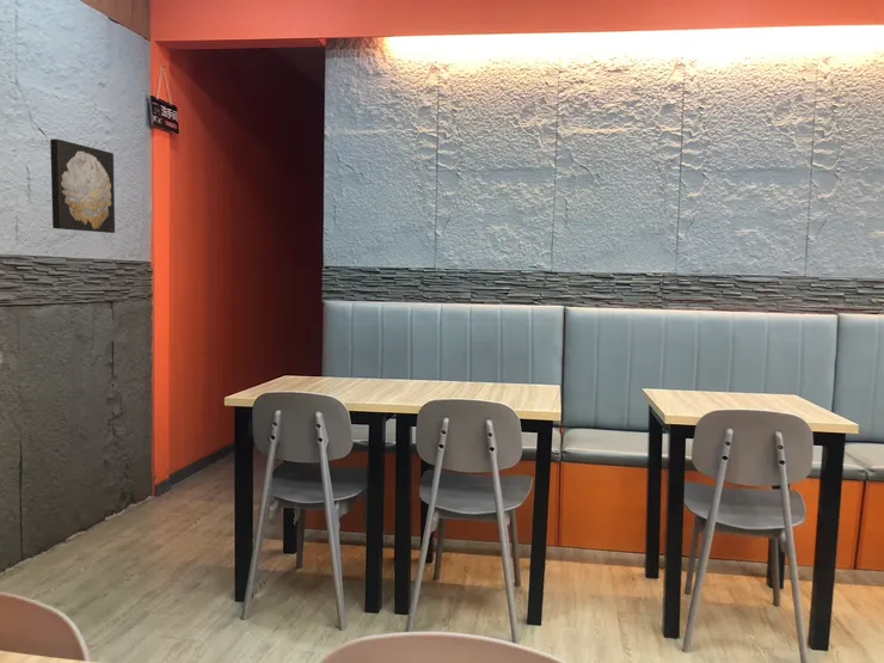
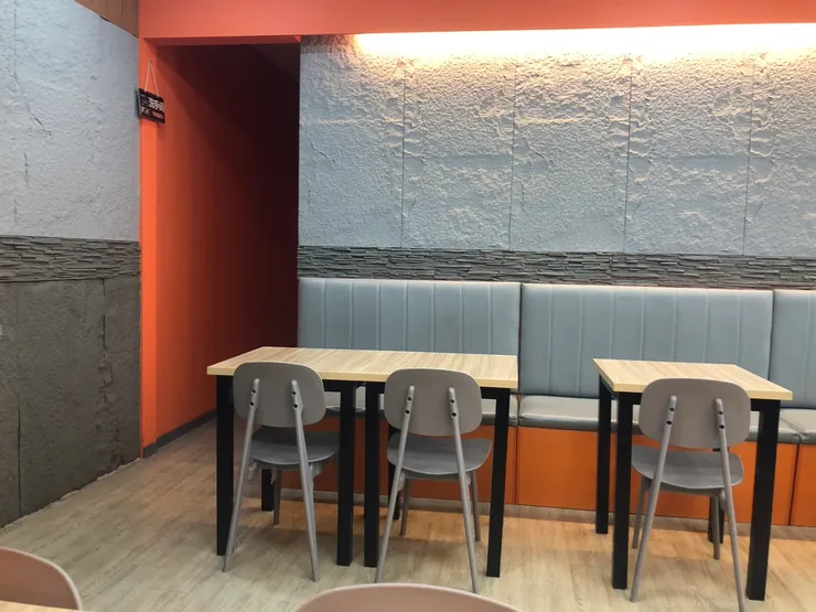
- wall art [49,137,116,234]
